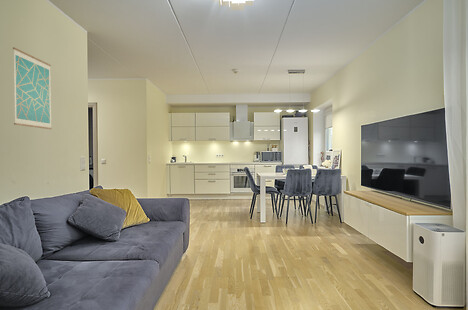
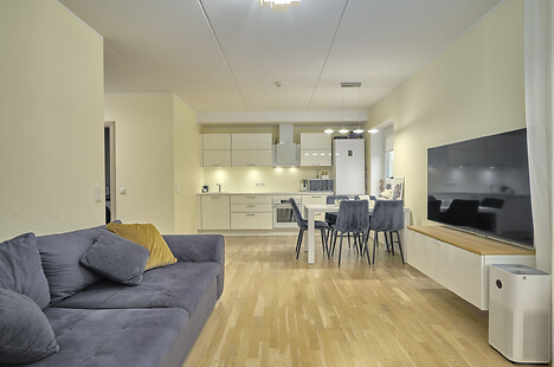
- wall art [12,46,53,130]
